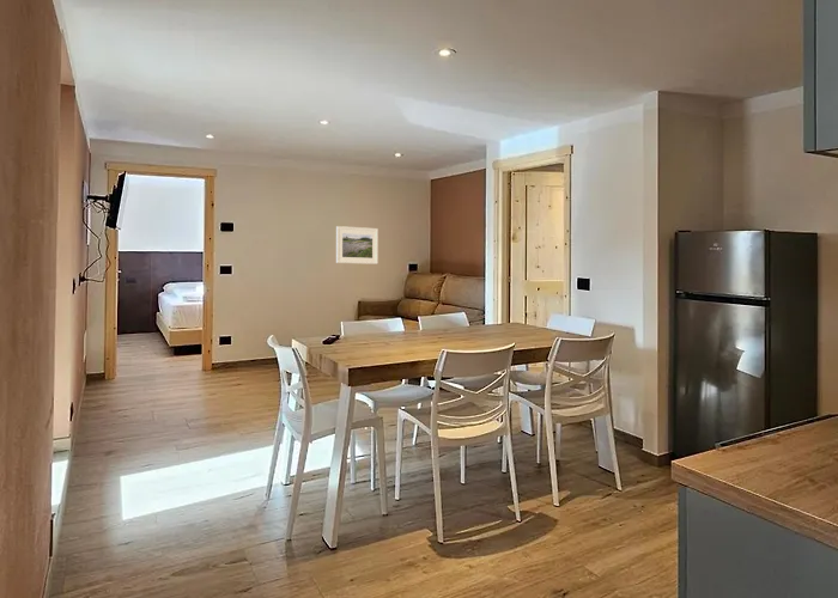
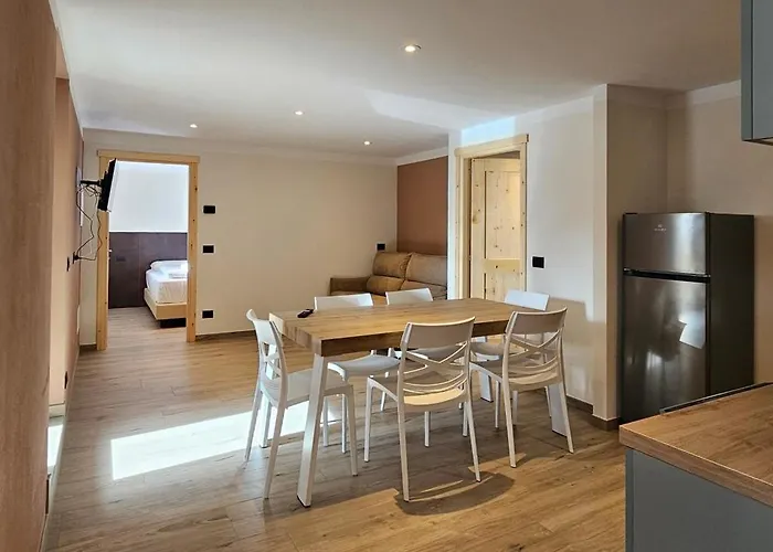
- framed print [335,225,379,266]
